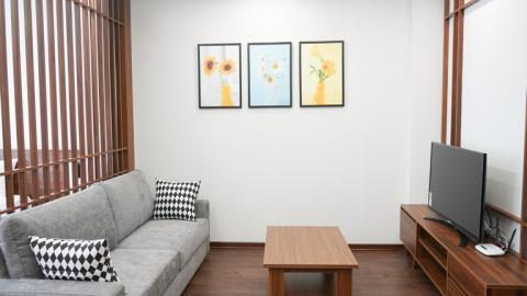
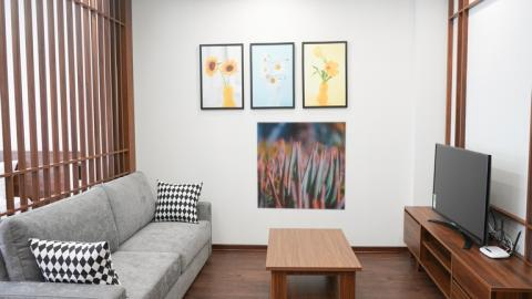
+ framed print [256,121,347,212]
